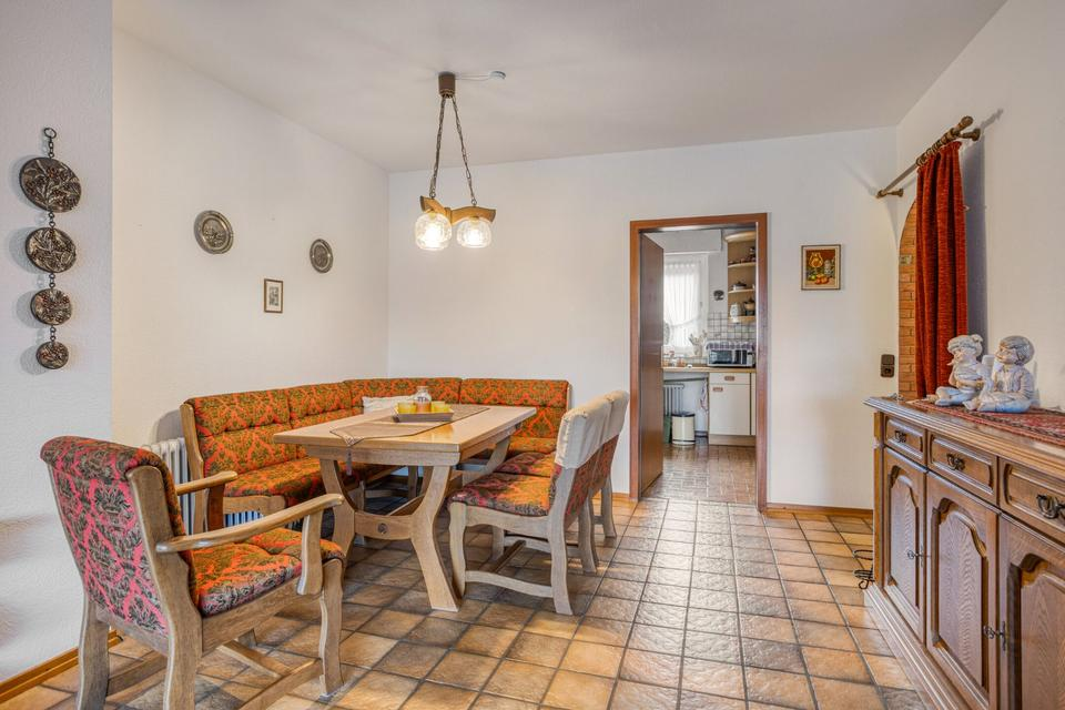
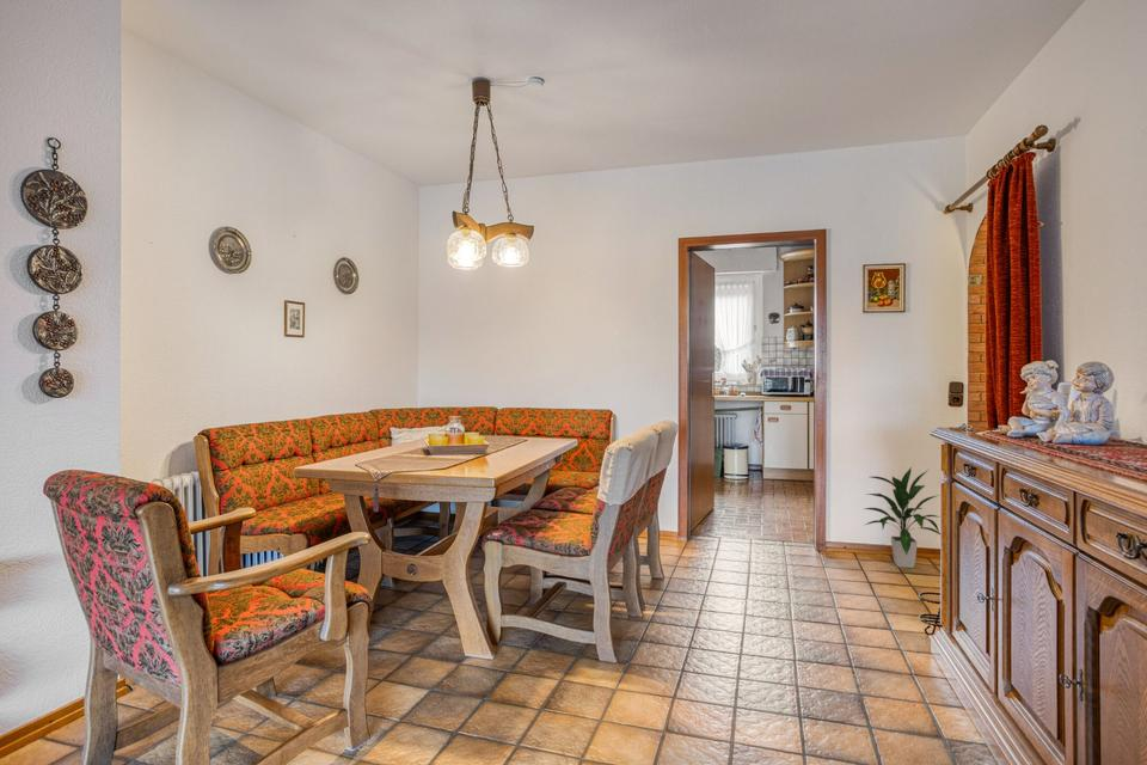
+ indoor plant [863,466,941,569]
